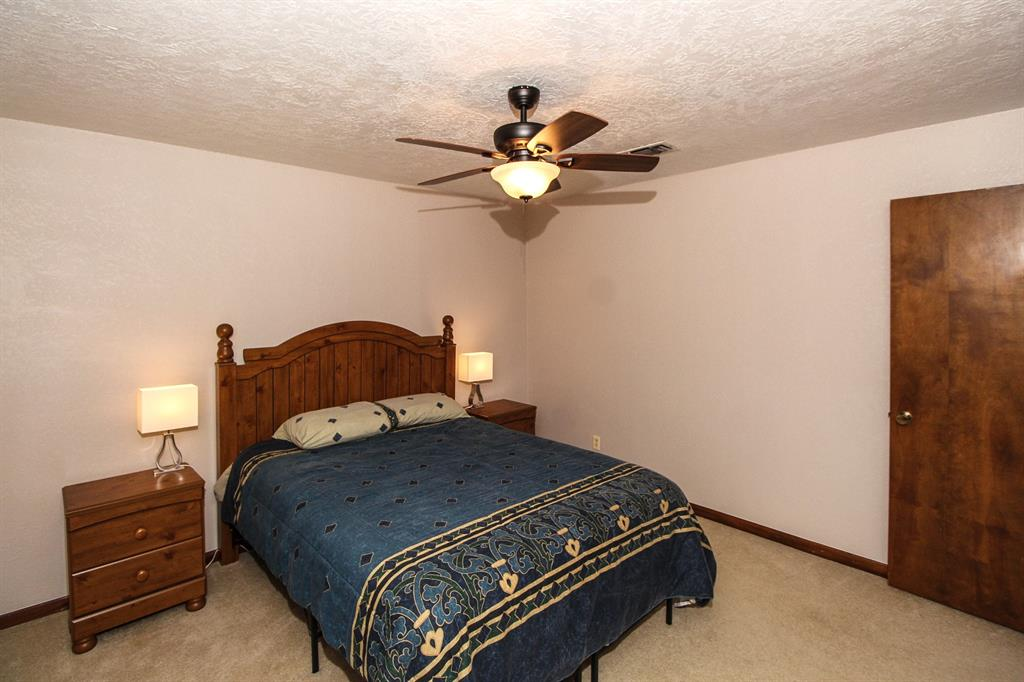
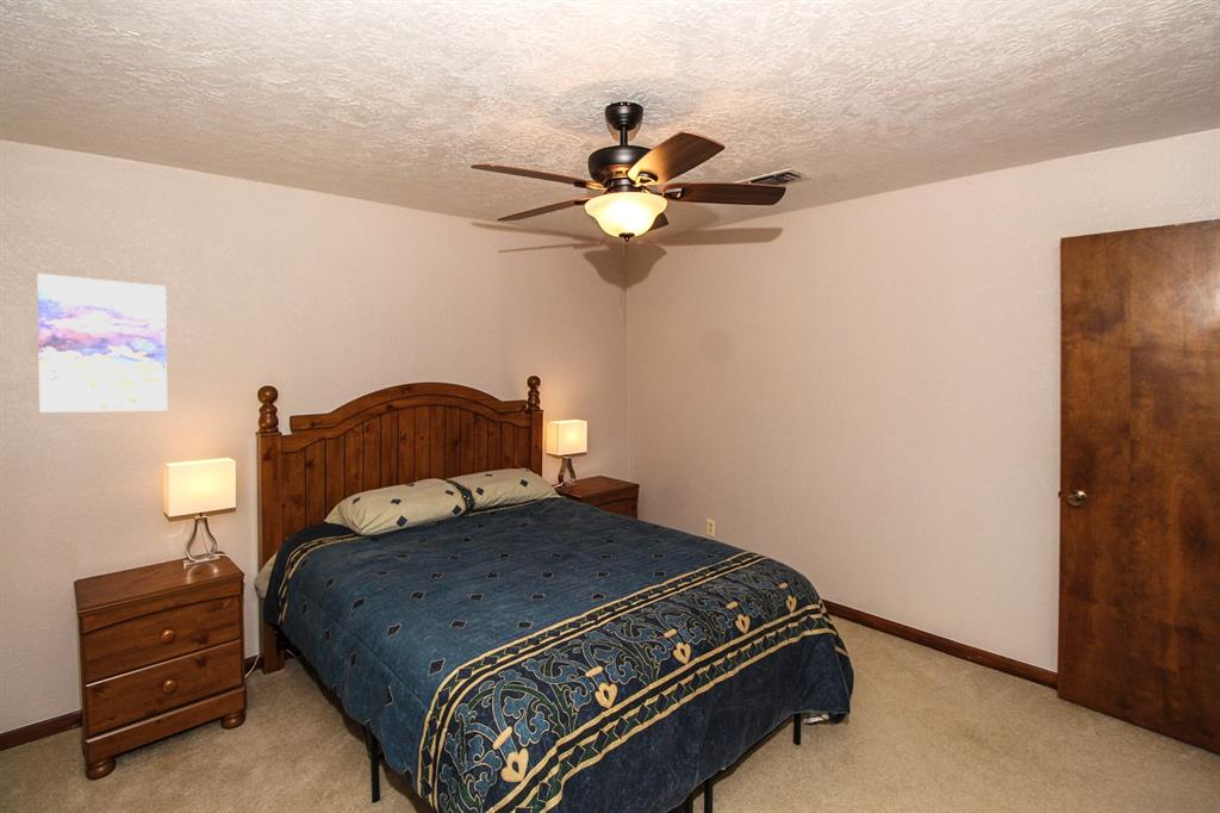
+ wall art [37,272,168,414]
